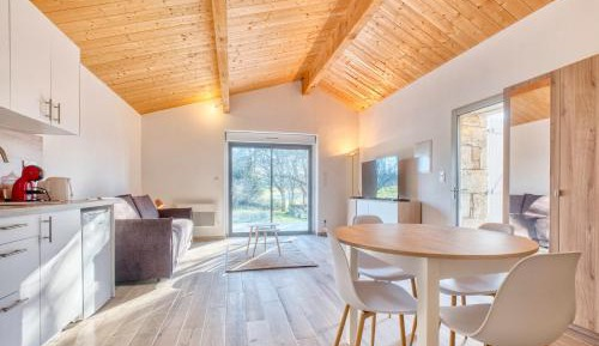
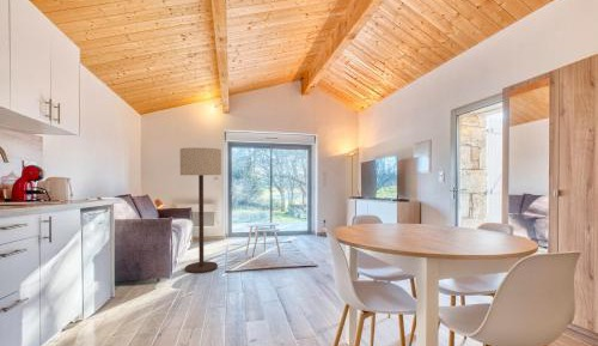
+ floor lamp [179,147,222,274]
